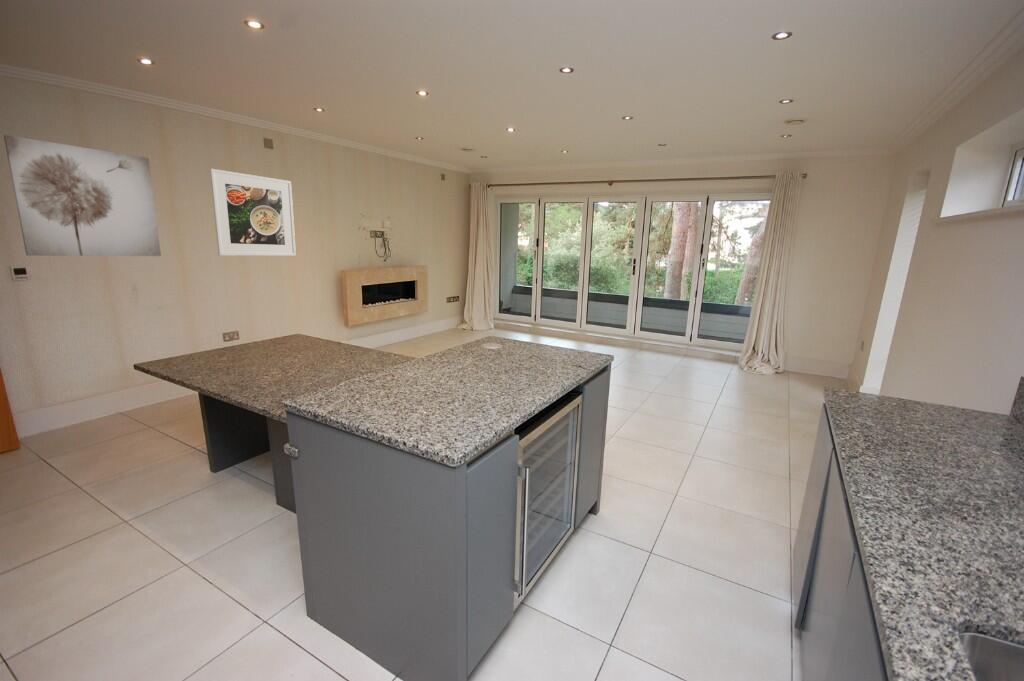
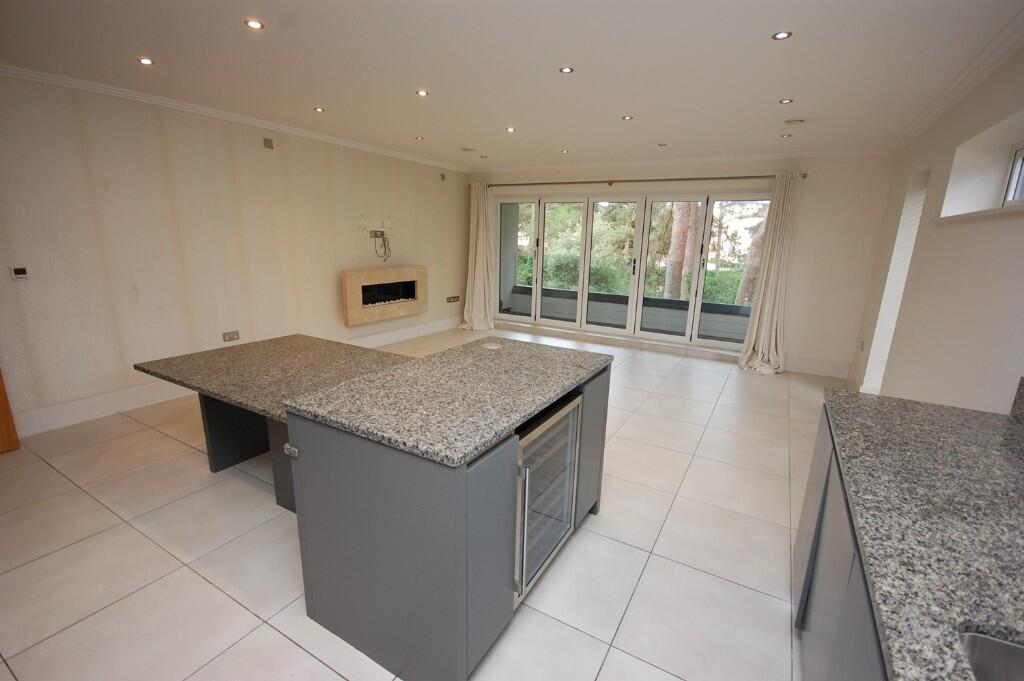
- wall art [3,134,162,257]
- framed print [209,168,297,257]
